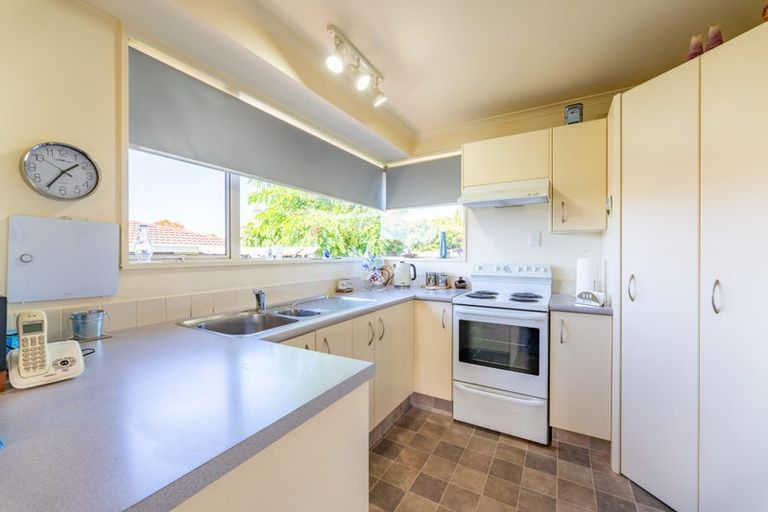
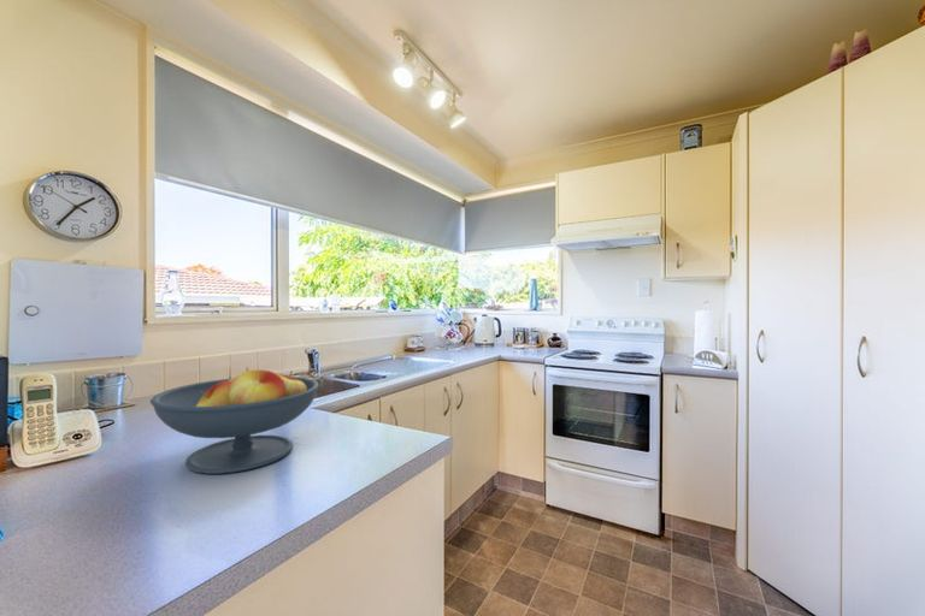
+ fruit bowl [149,367,320,475]
